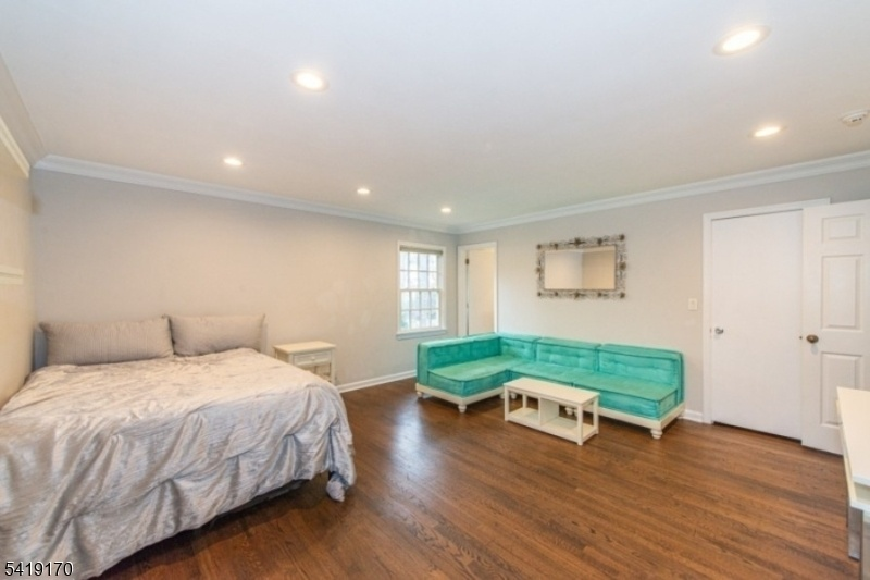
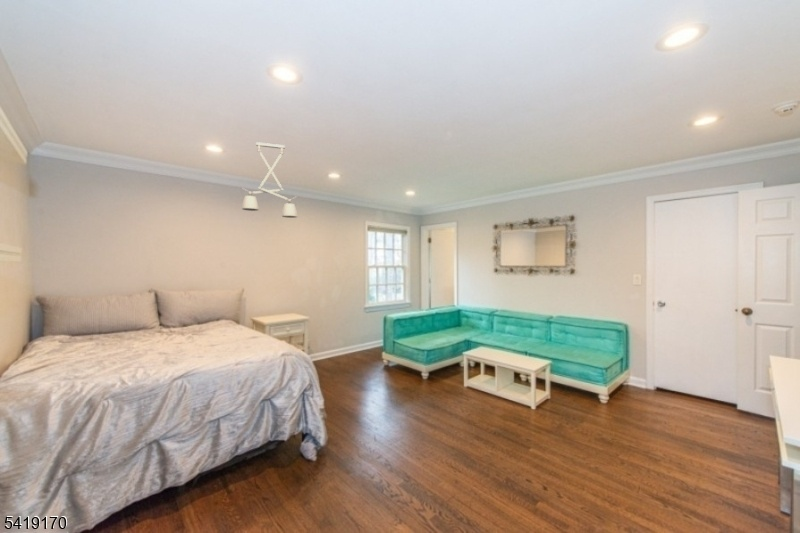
+ ceiling light fixture [241,141,298,219]
